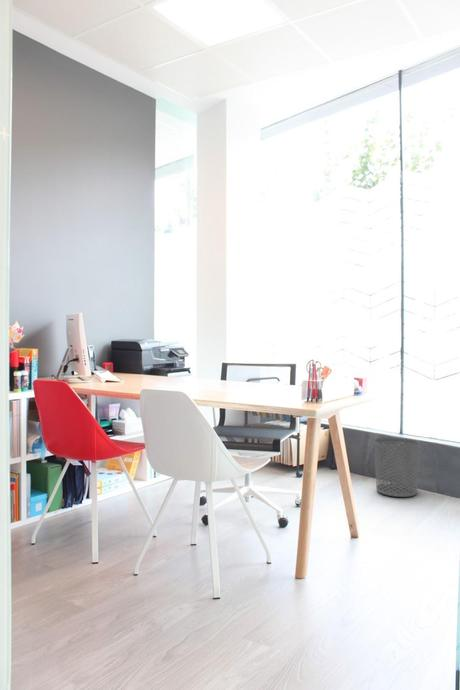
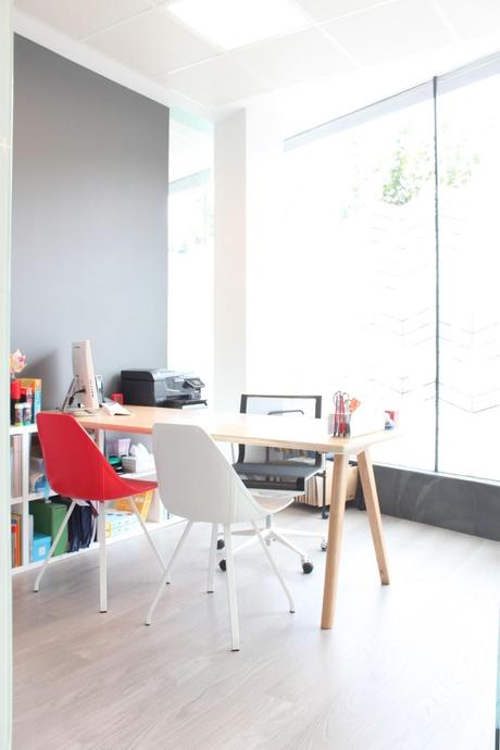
- waste bin [374,437,421,498]
